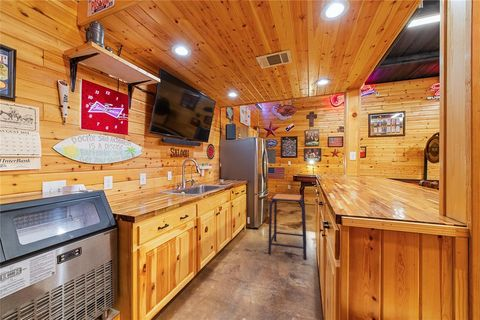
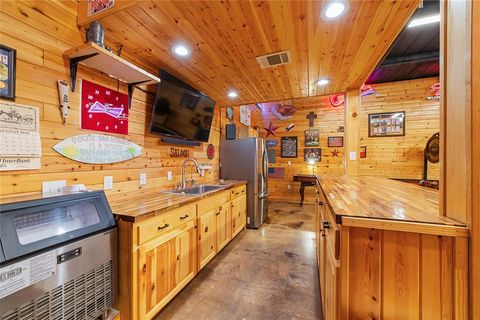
- bar stool [267,192,308,260]
